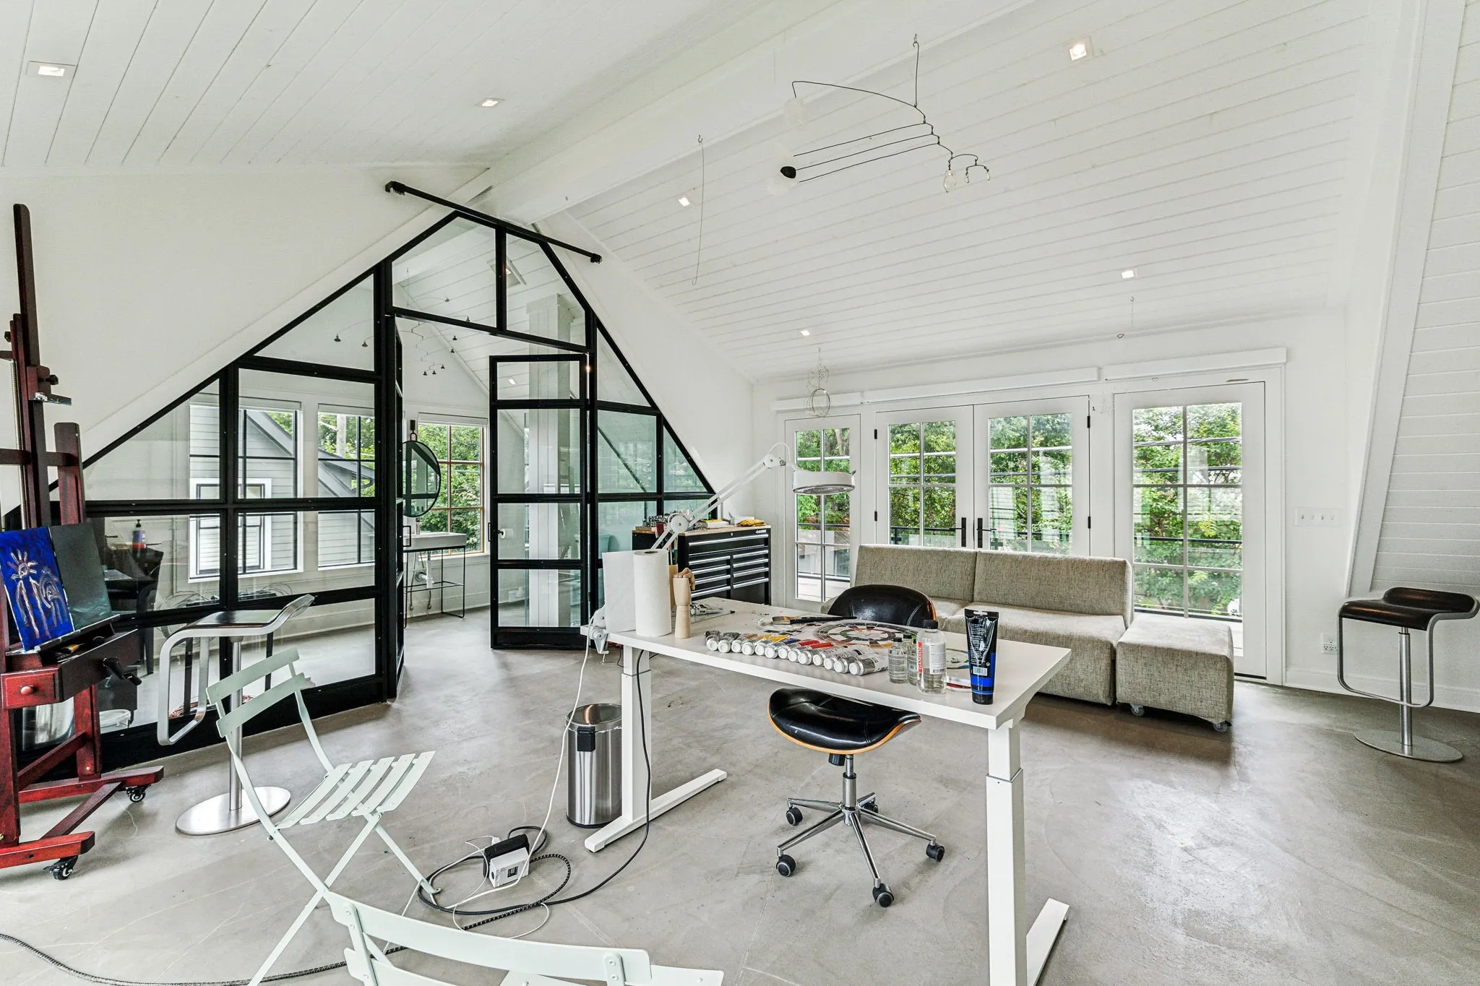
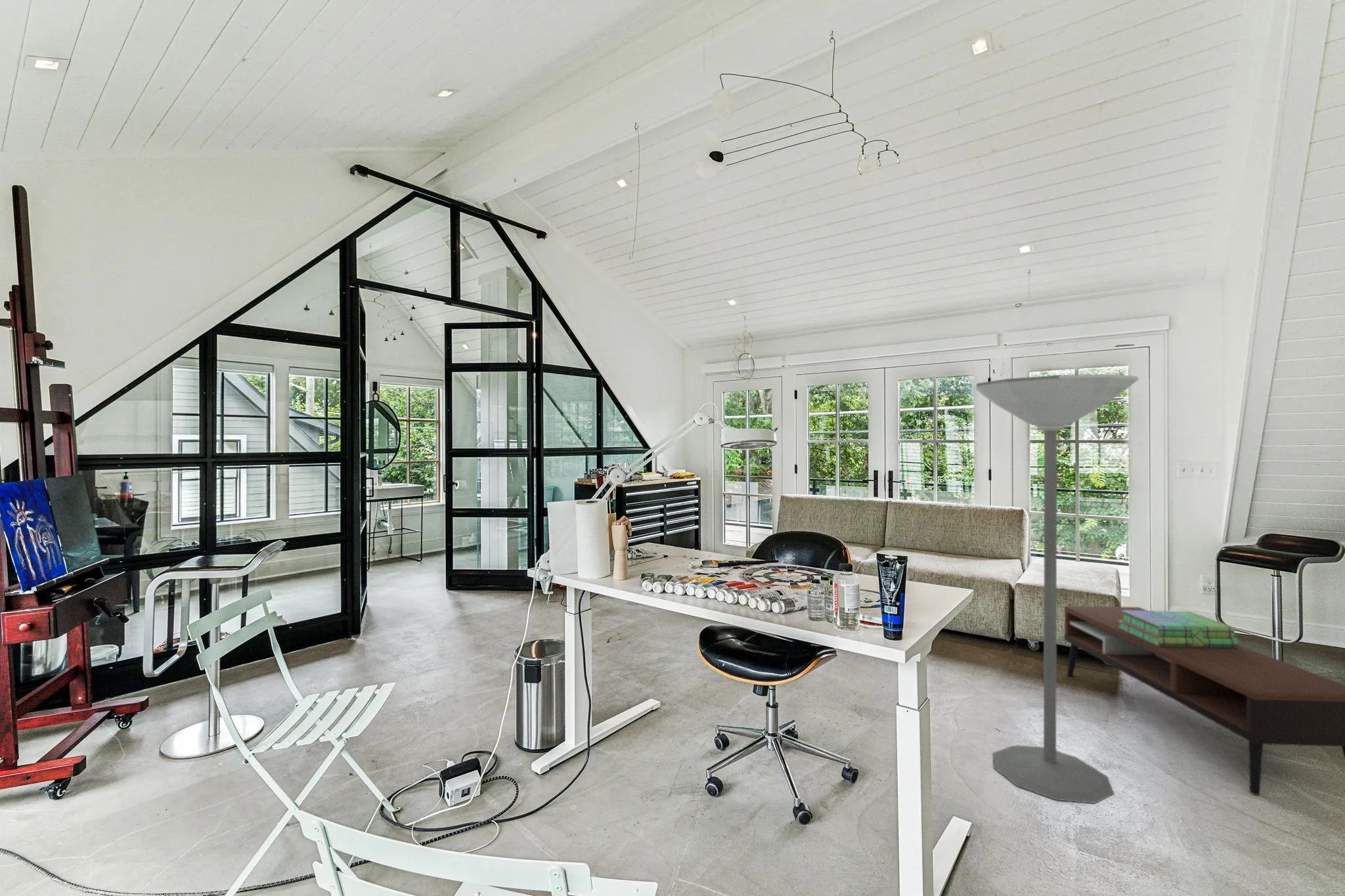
+ coffee table [1064,605,1345,796]
+ floor lamp [975,373,1139,804]
+ stack of books [1118,610,1239,647]
